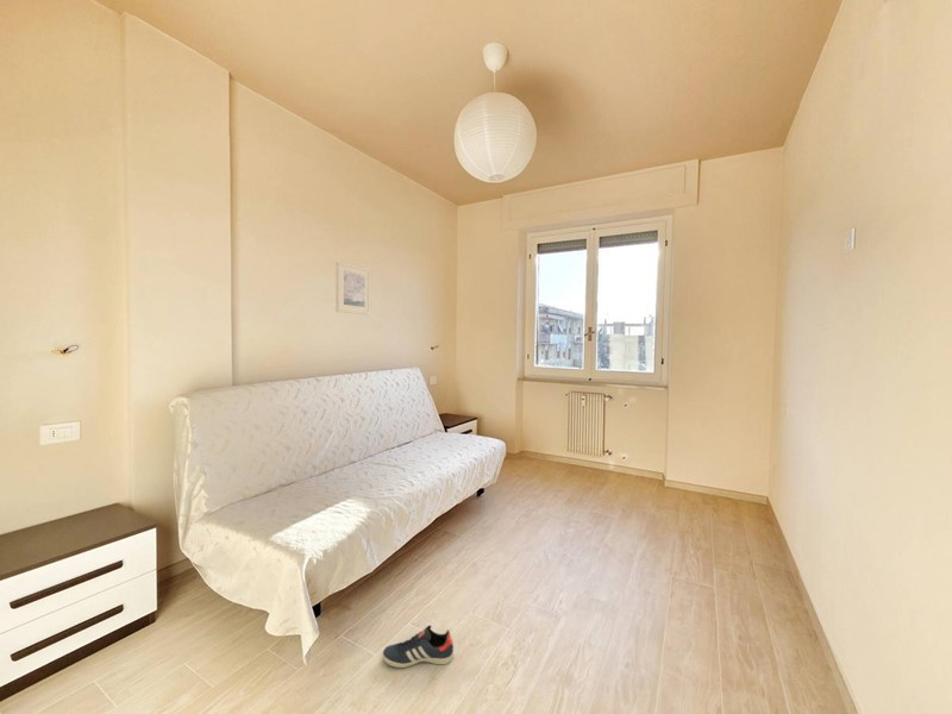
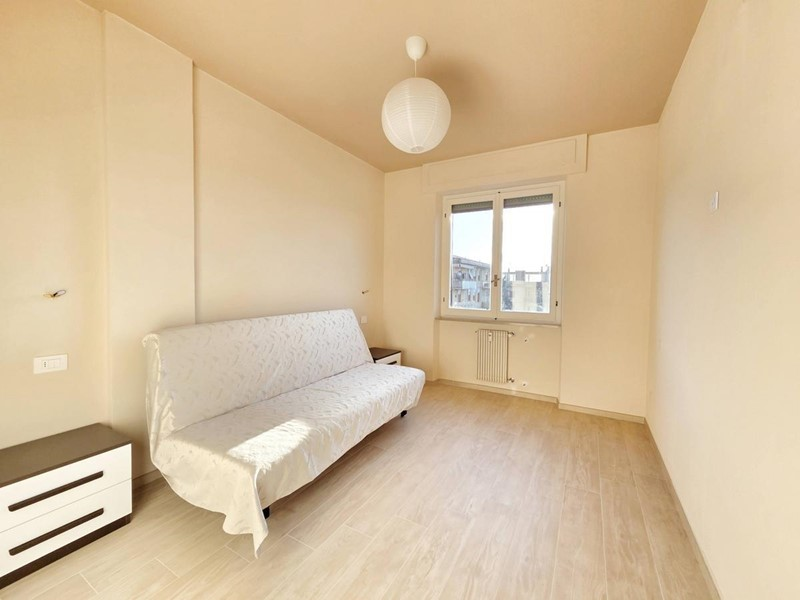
- sneaker [381,624,455,669]
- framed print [336,261,371,317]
